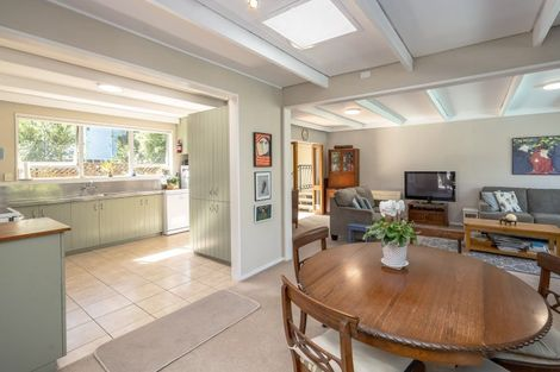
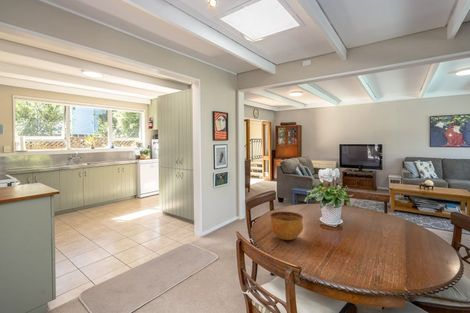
+ bowl [269,211,304,241]
